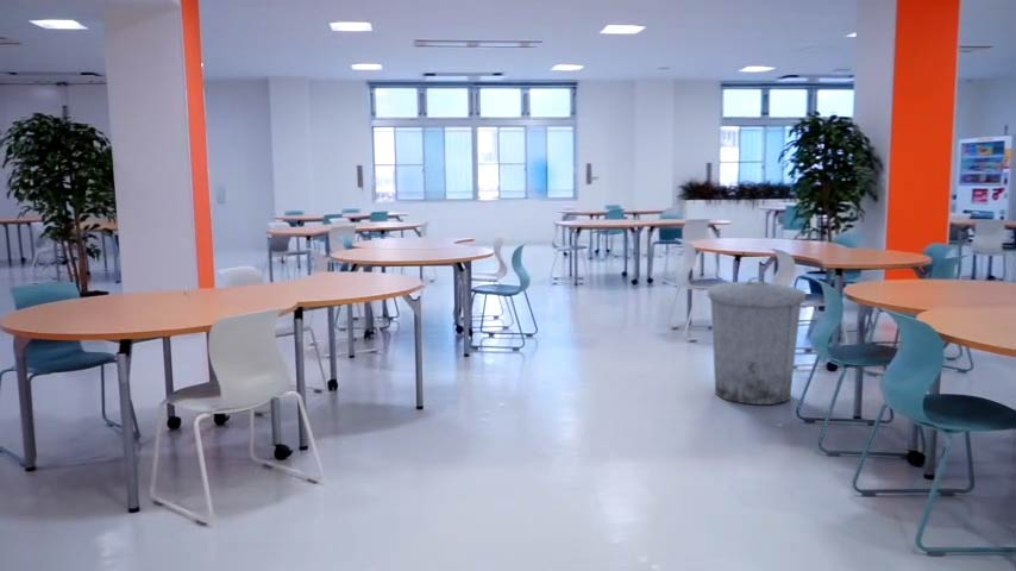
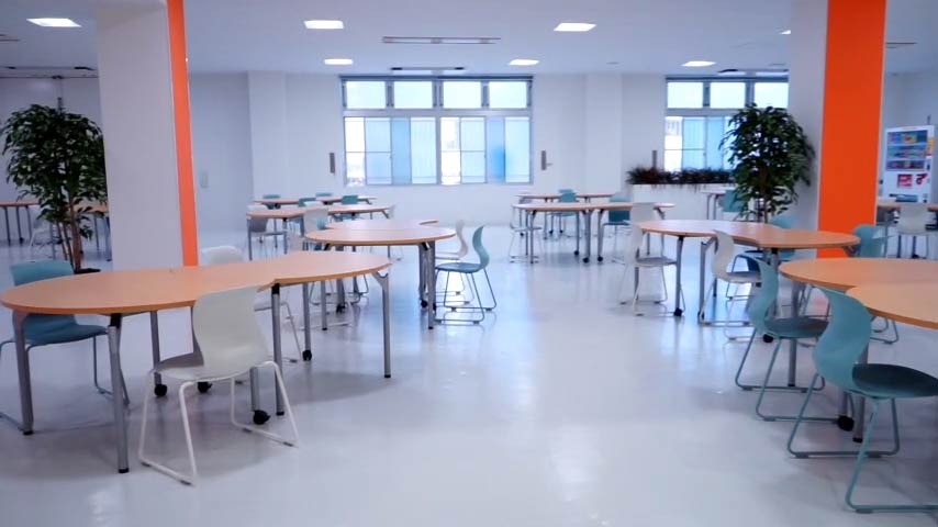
- trash can [705,276,807,406]
